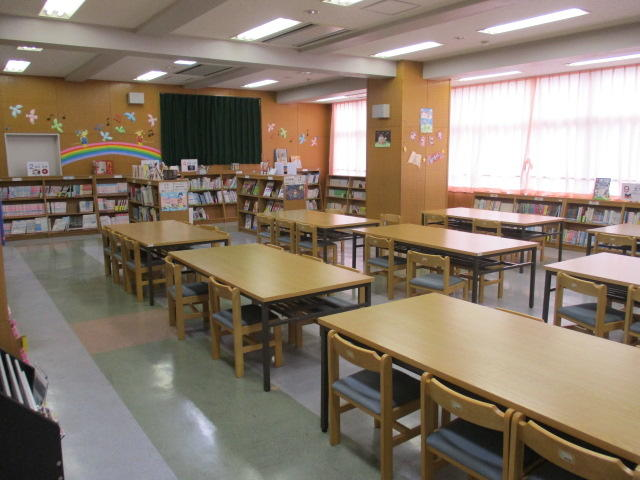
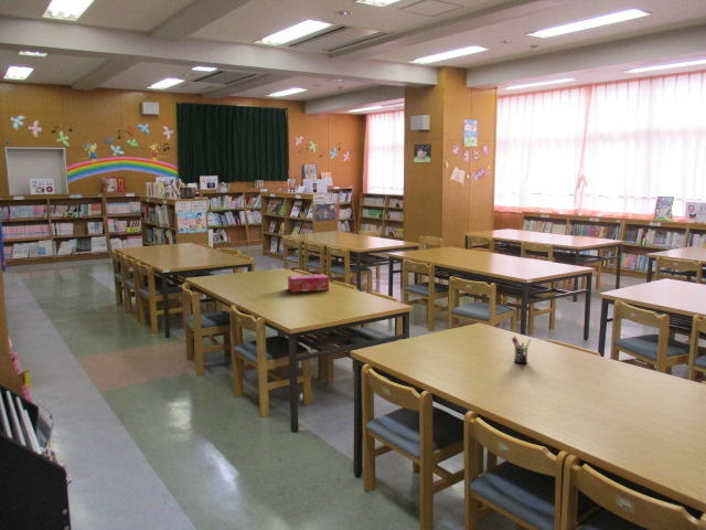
+ tissue box [287,273,330,293]
+ pen holder [511,336,532,364]
